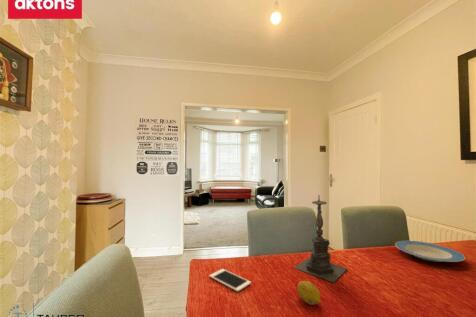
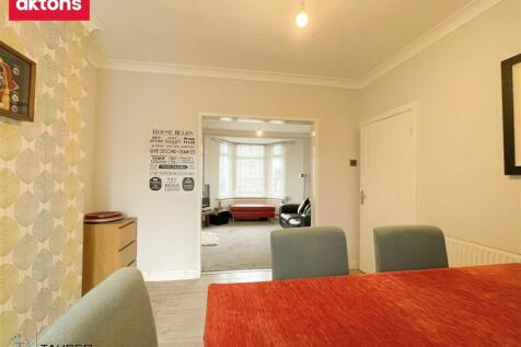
- plate [394,240,466,263]
- fruit [297,280,321,306]
- cell phone [208,268,252,293]
- candle holder [293,196,349,284]
